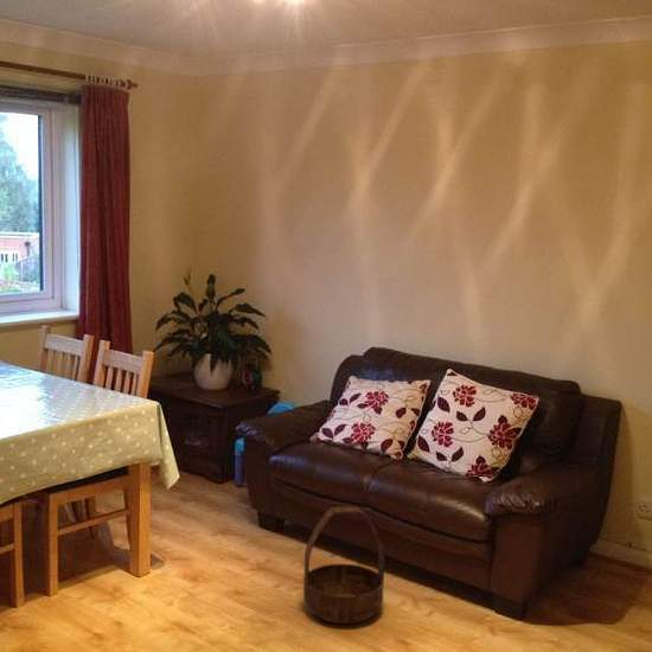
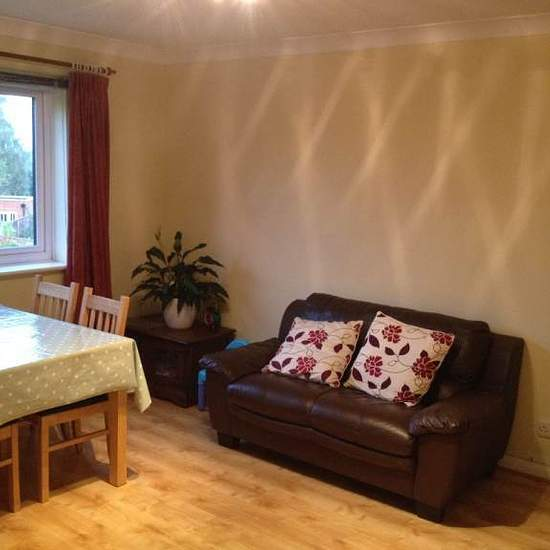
- basket [302,505,385,625]
